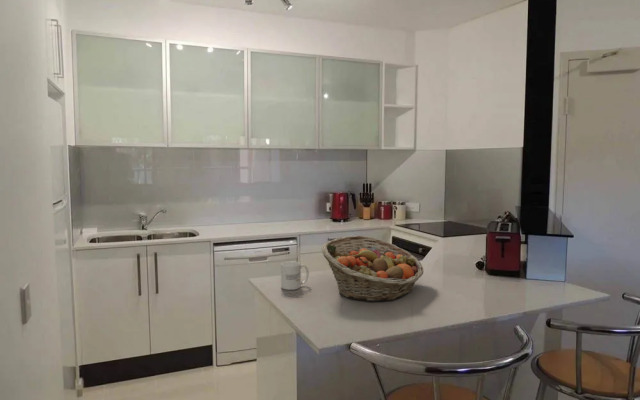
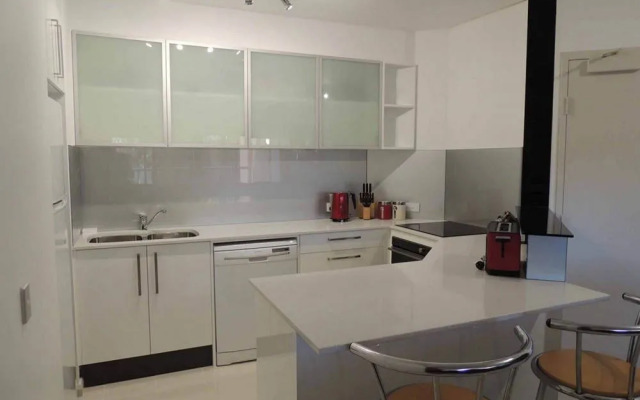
- fruit basket [321,235,425,303]
- mug [280,261,310,291]
